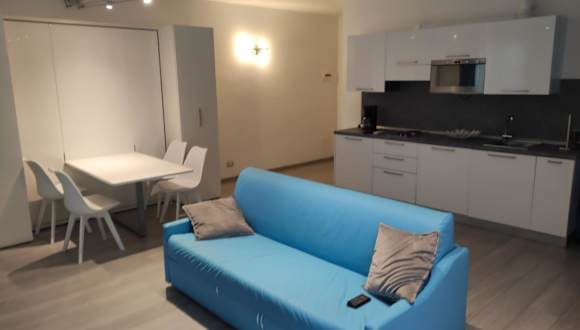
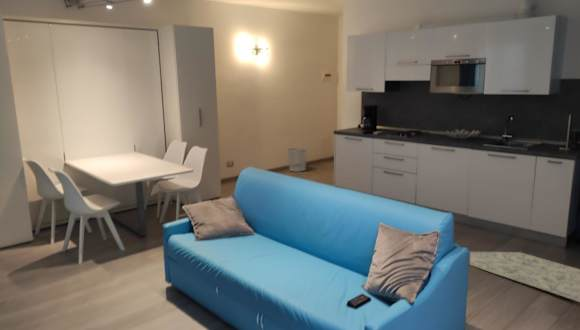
+ waste bin [287,147,307,173]
+ rug [469,251,580,303]
